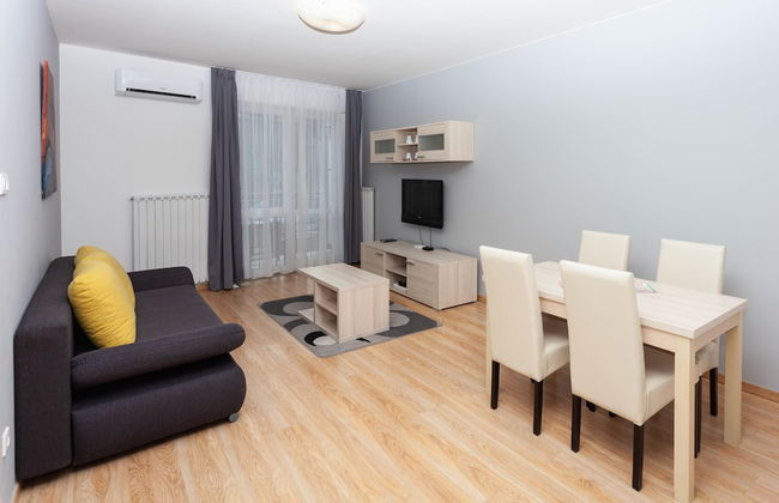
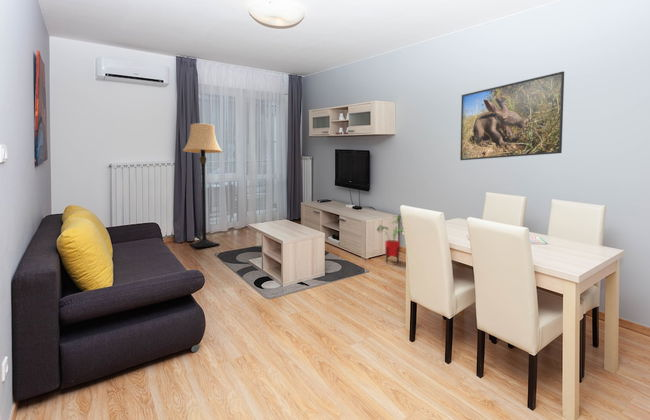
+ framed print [459,70,565,161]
+ lamp [182,123,224,249]
+ house plant [376,214,404,264]
